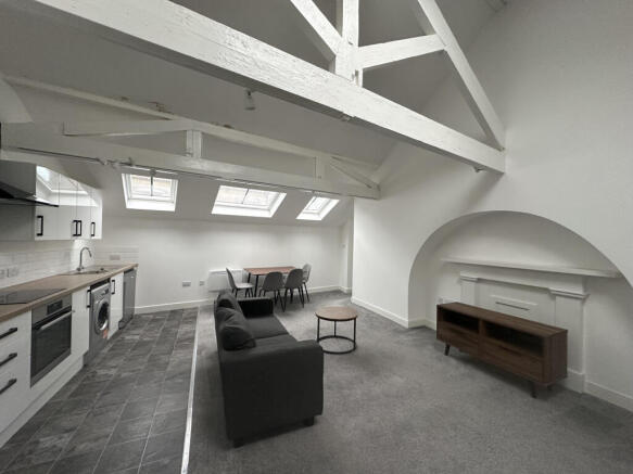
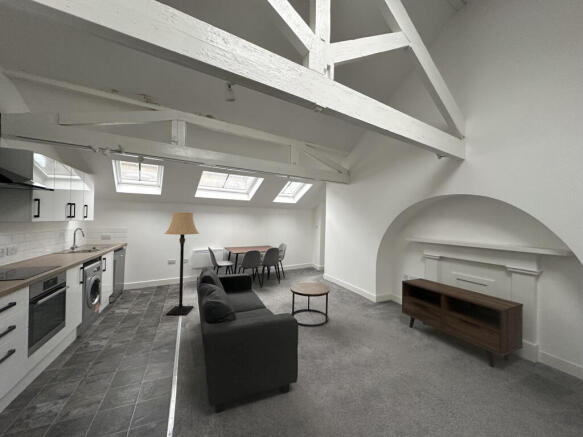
+ lamp [164,211,200,316]
